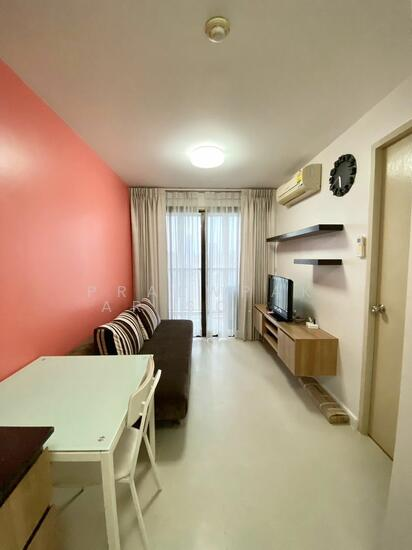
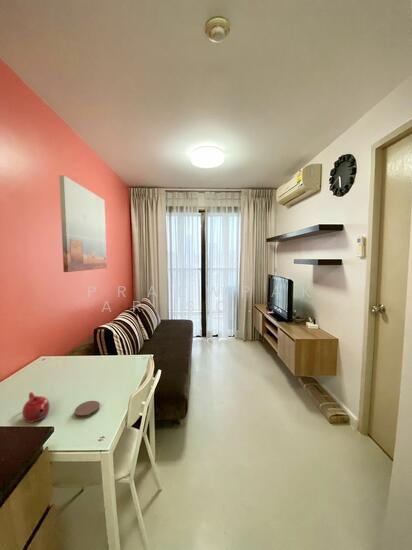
+ coaster [74,400,101,419]
+ teapot [21,391,50,424]
+ wall art [58,174,108,273]
